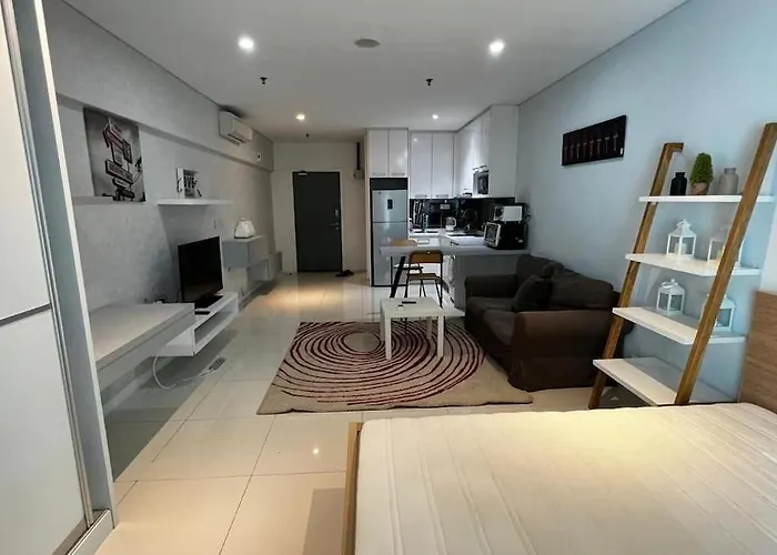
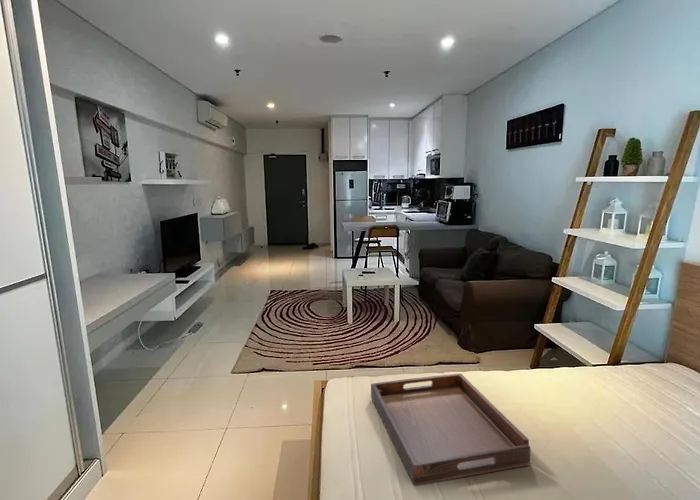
+ serving tray [370,373,531,487]
